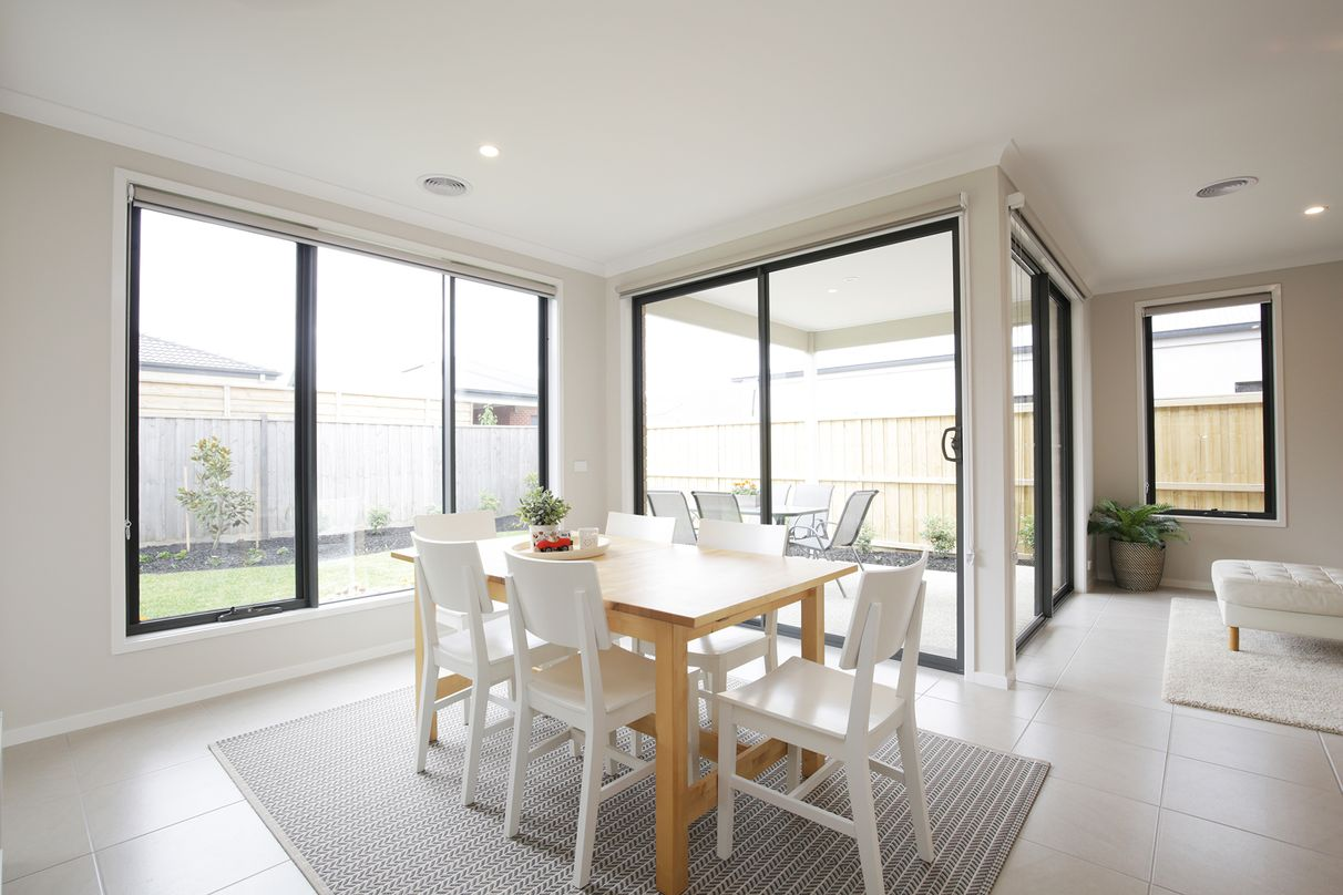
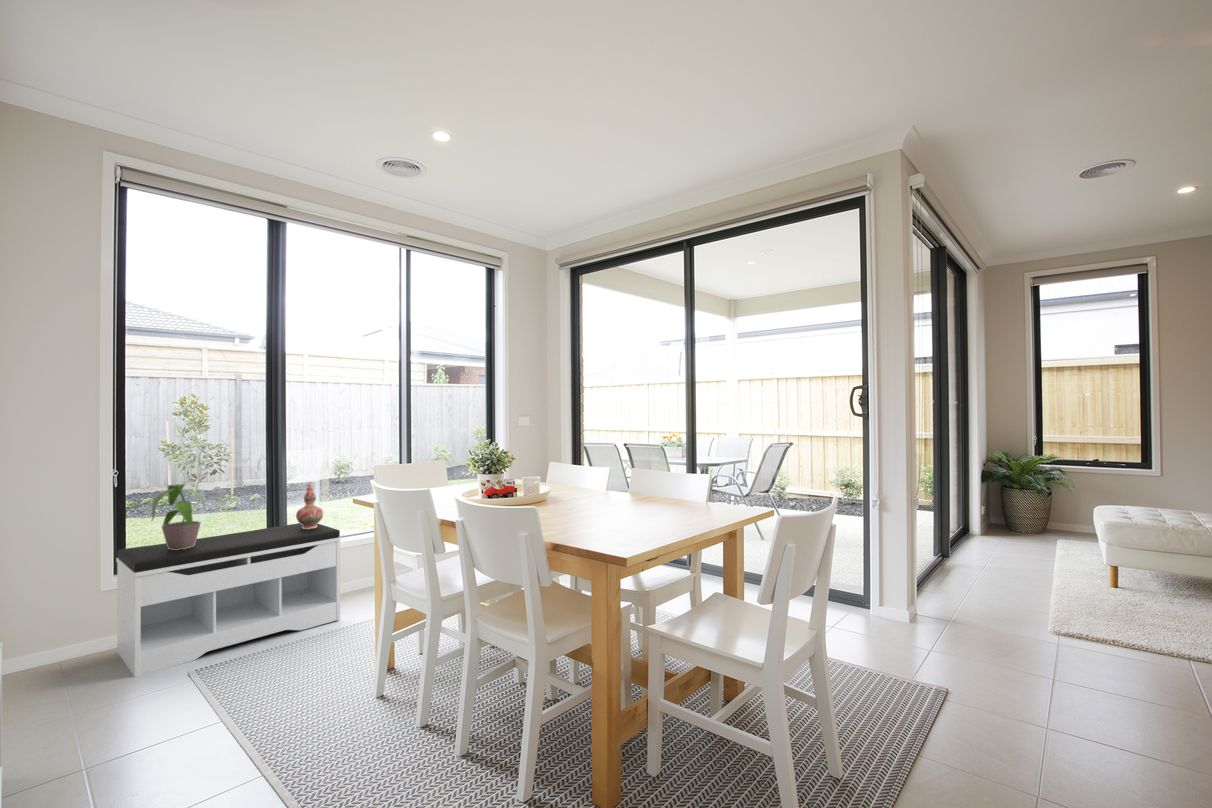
+ bench [115,522,342,678]
+ potted plant [150,482,207,550]
+ decorative vase [295,482,324,529]
